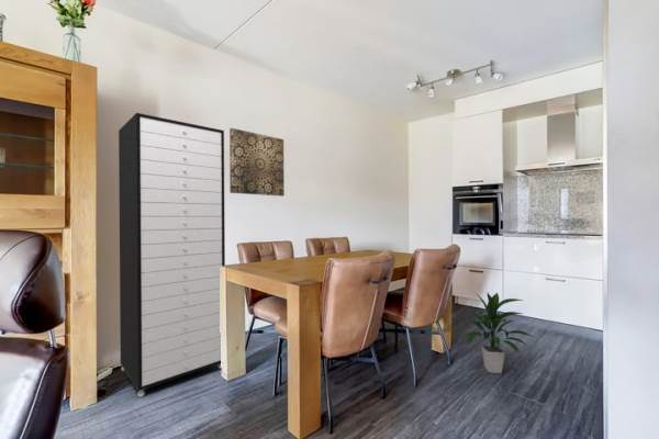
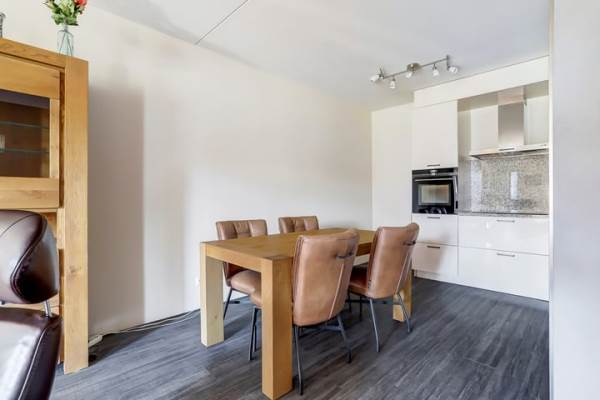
- storage cabinet [118,112,226,398]
- wall art [228,127,286,198]
- indoor plant [463,292,534,374]
